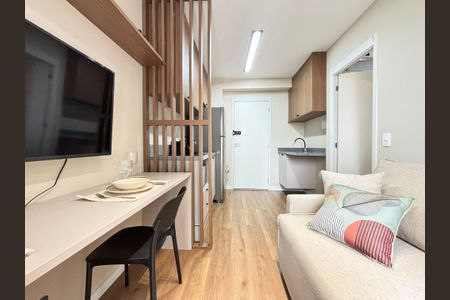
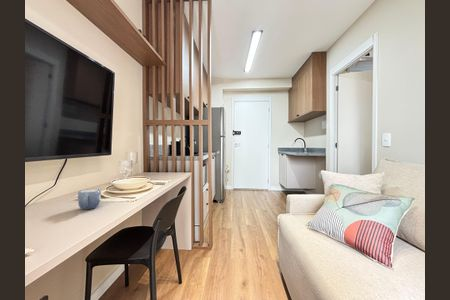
+ mug [77,188,102,210]
